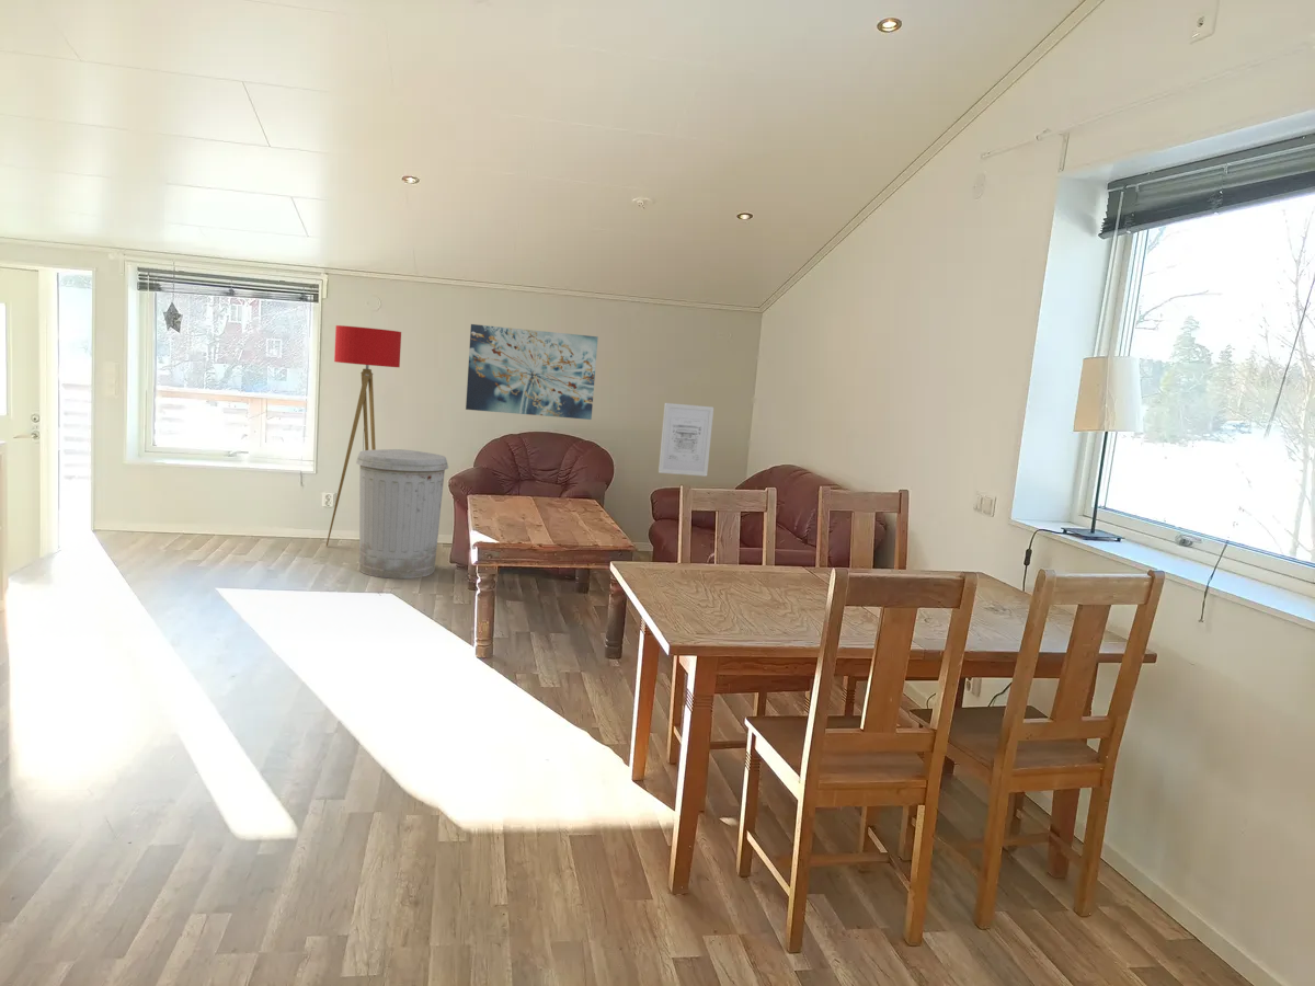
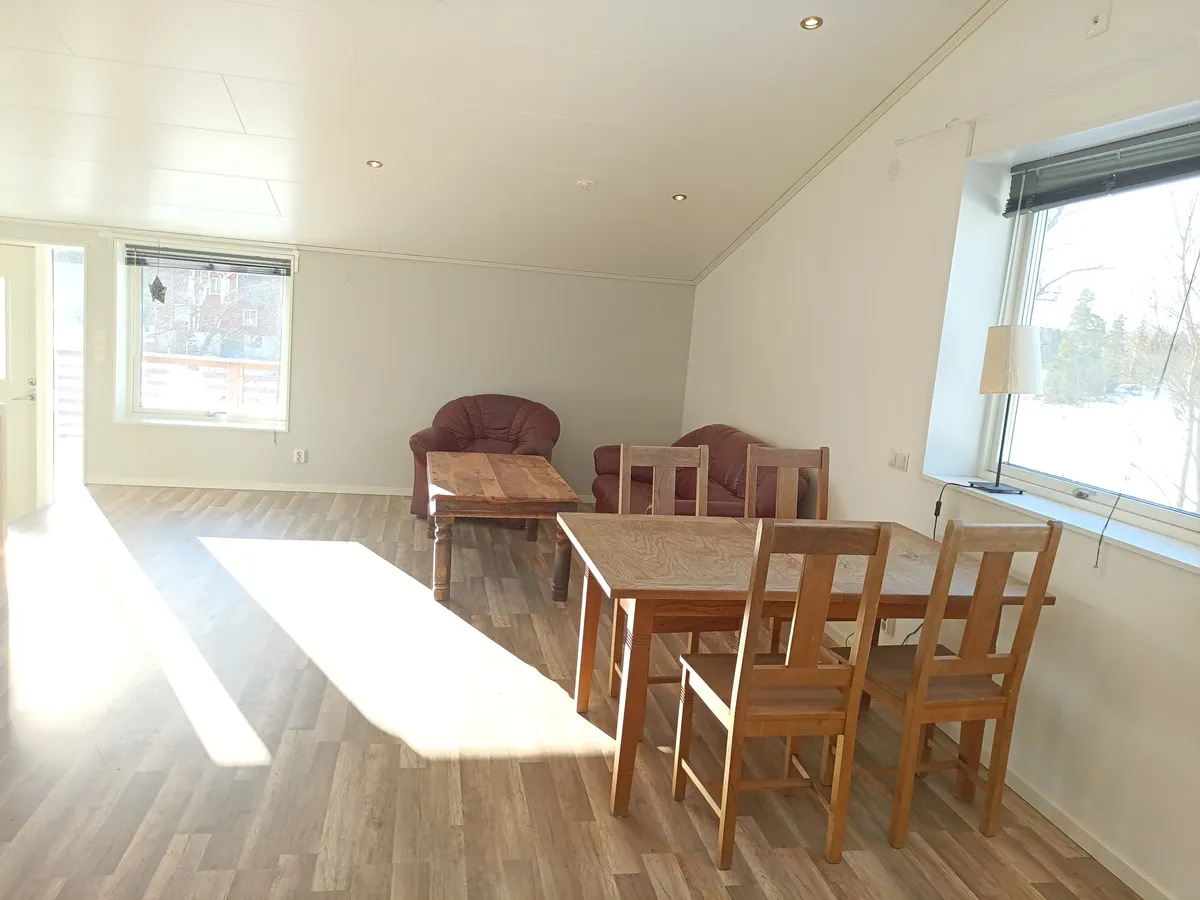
- floor lamp [325,324,402,547]
- wall art [658,402,714,478]
- wall art [465,323,599,421]
- trash can [355,448,449,580]
